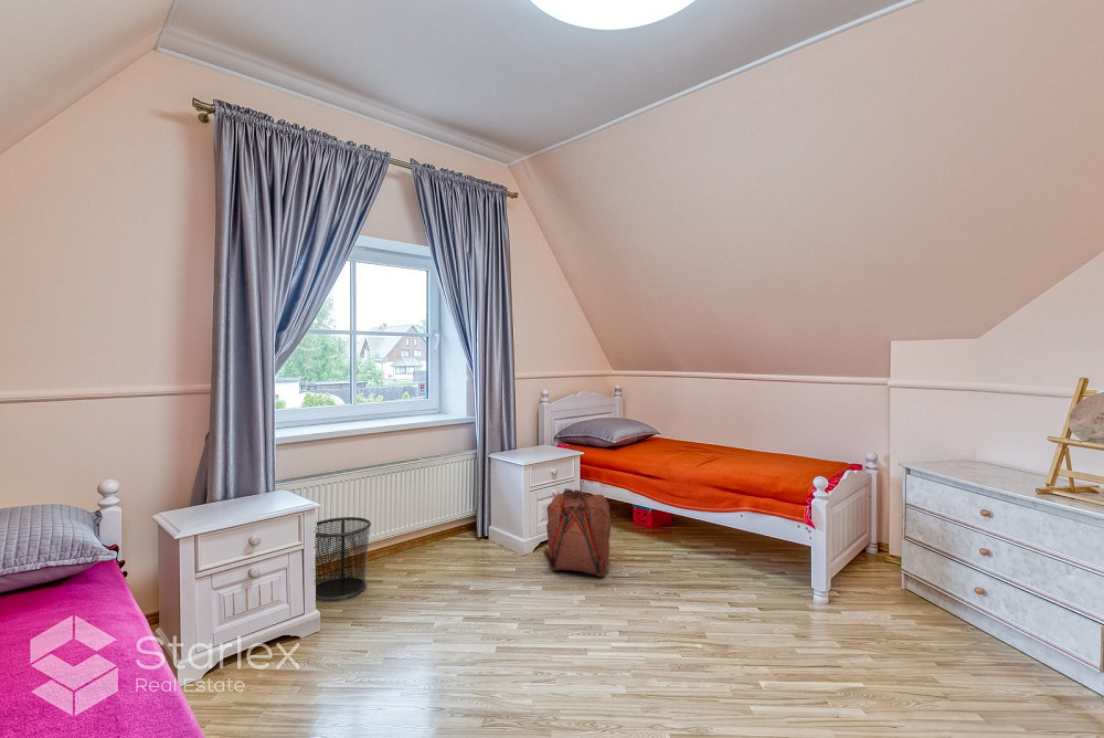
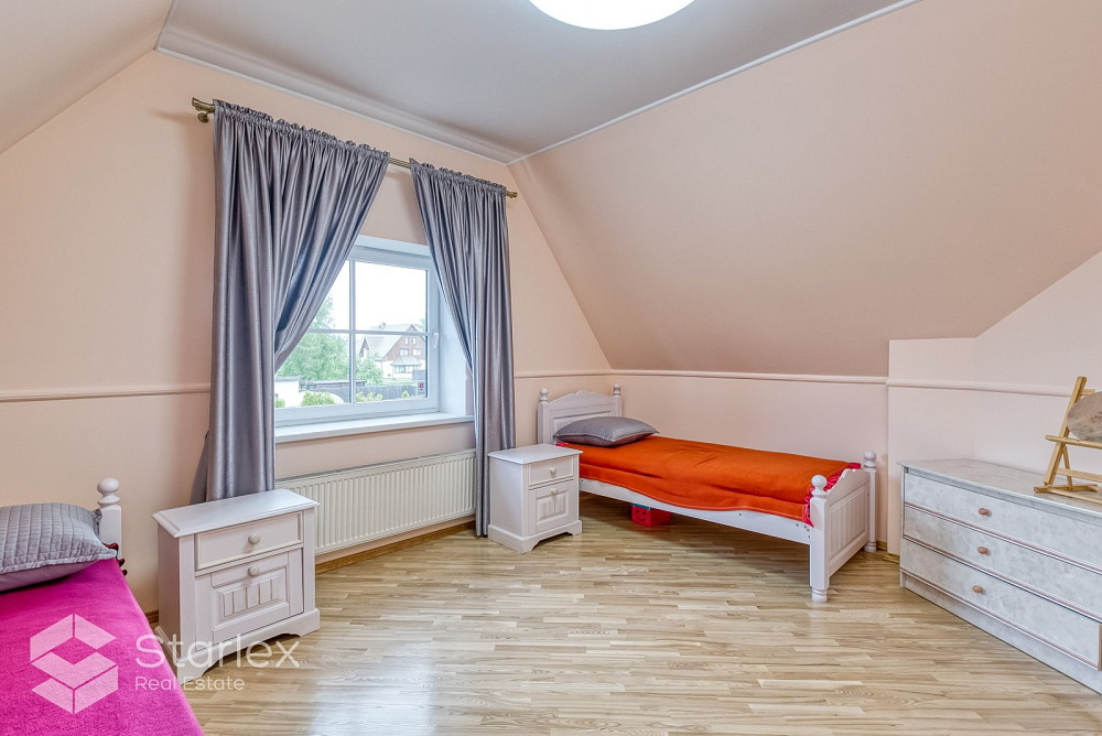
- backpack [542,487,612,578]
- waste bin [315,516,372,601]
